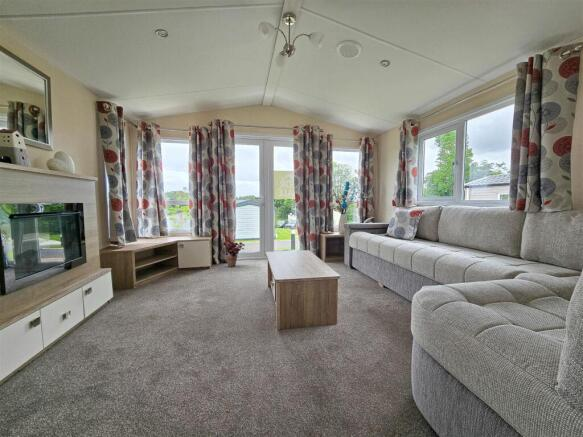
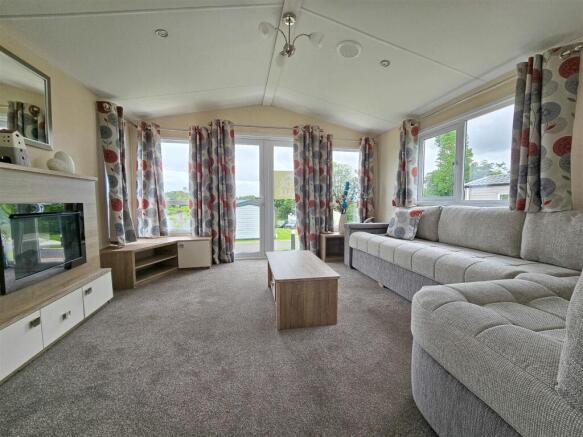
- potted plant [219,238,246,268]
